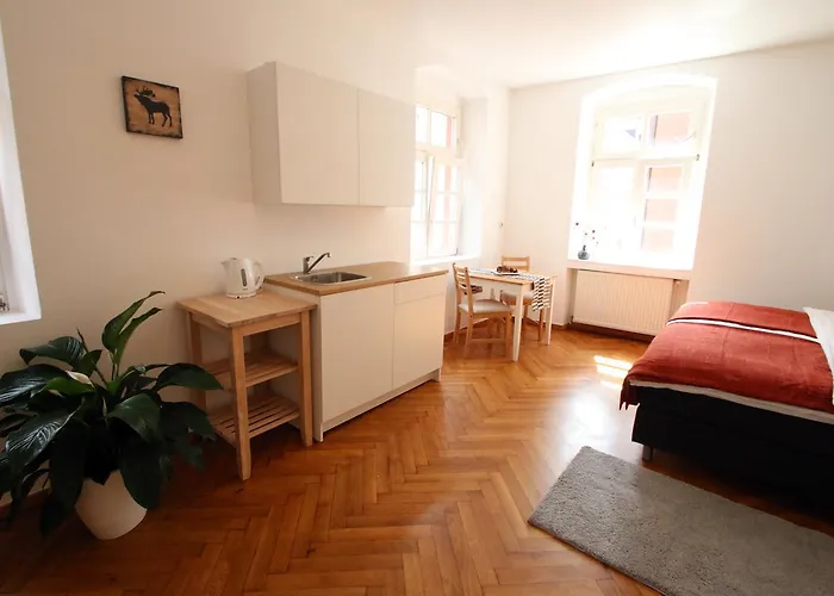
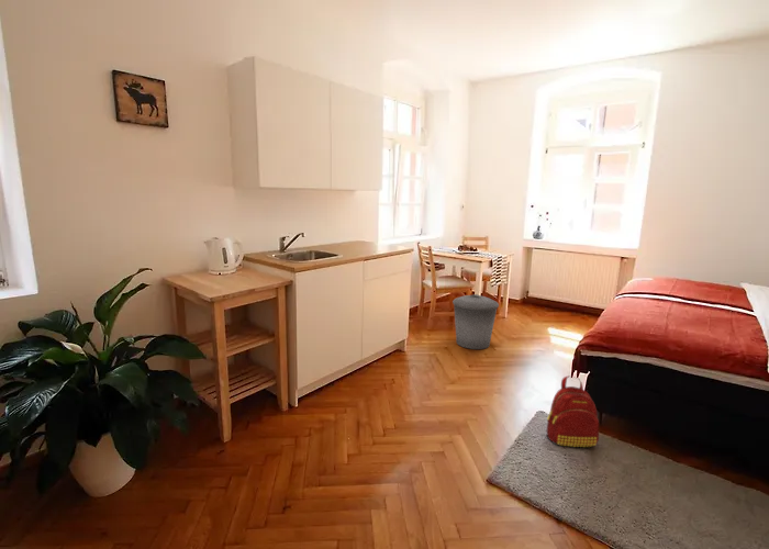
+ backpack [546,376,600,449]
+ trash can [452,293,500,350]
